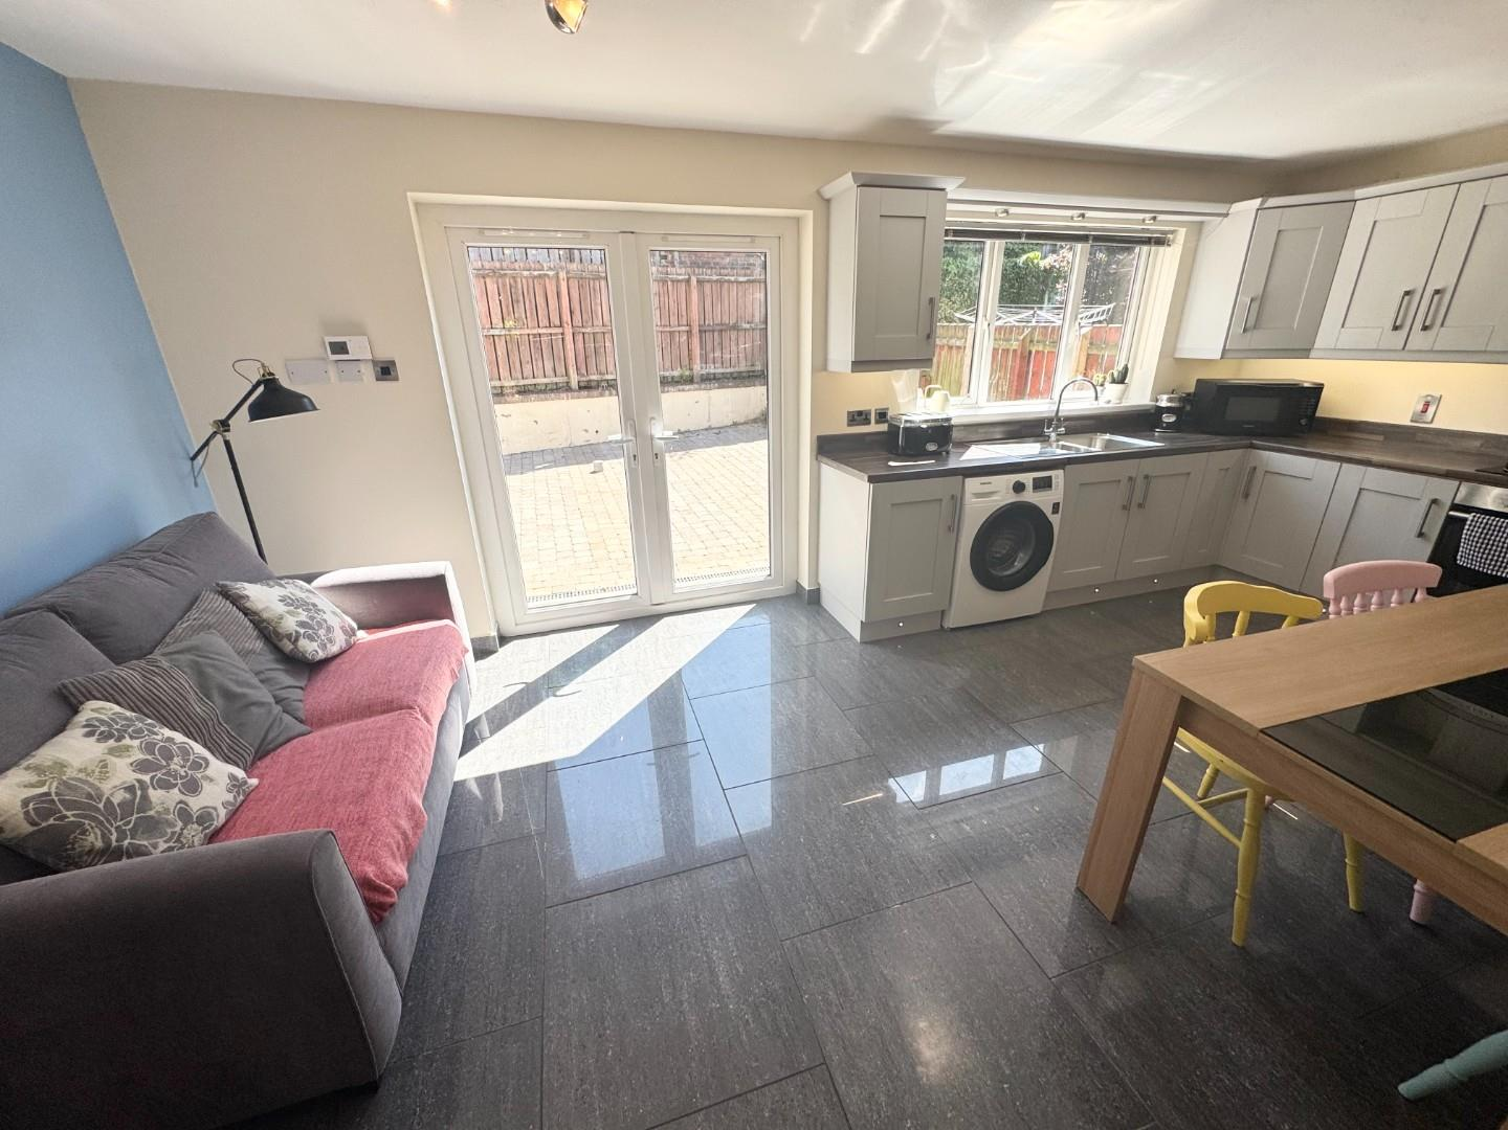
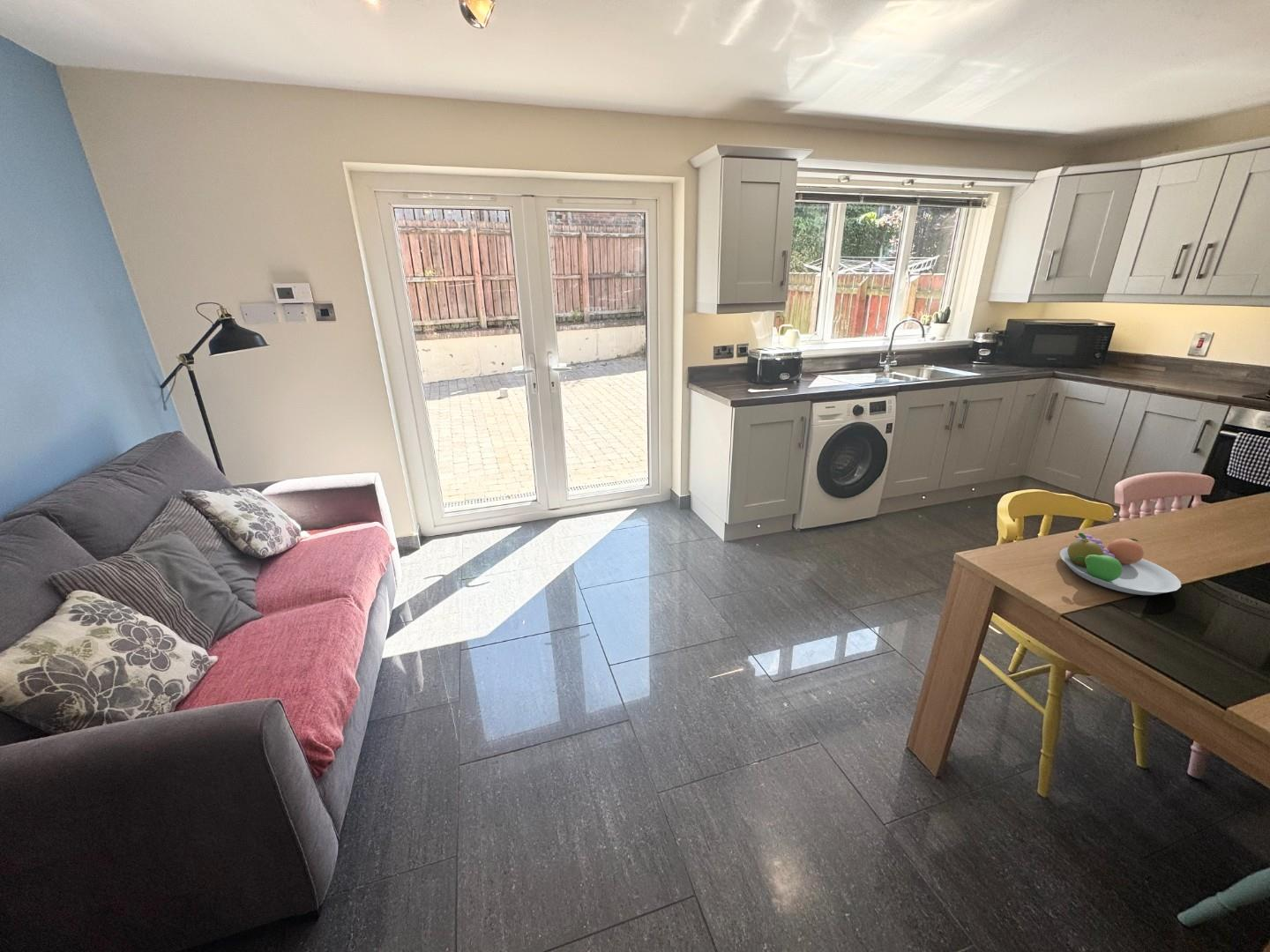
+ fruit bowl [1059,532,1182,596]
